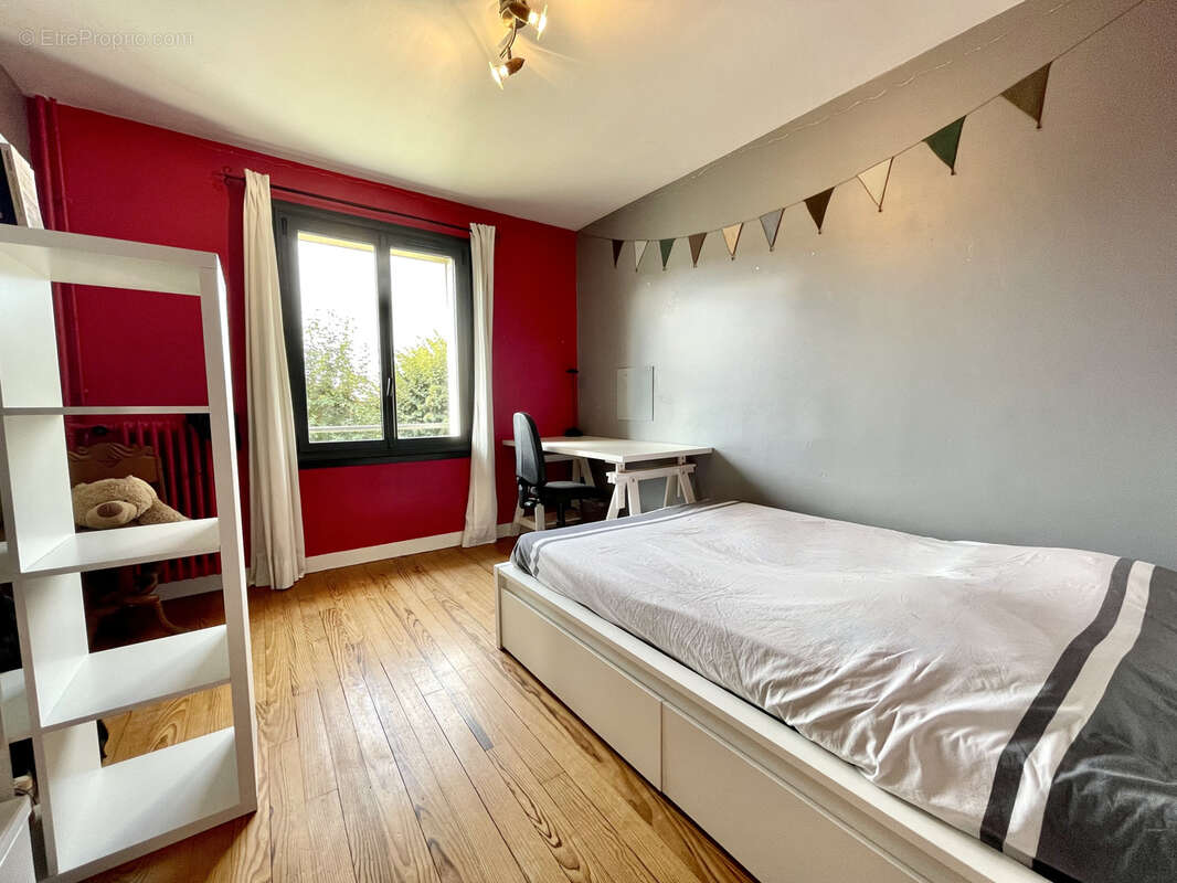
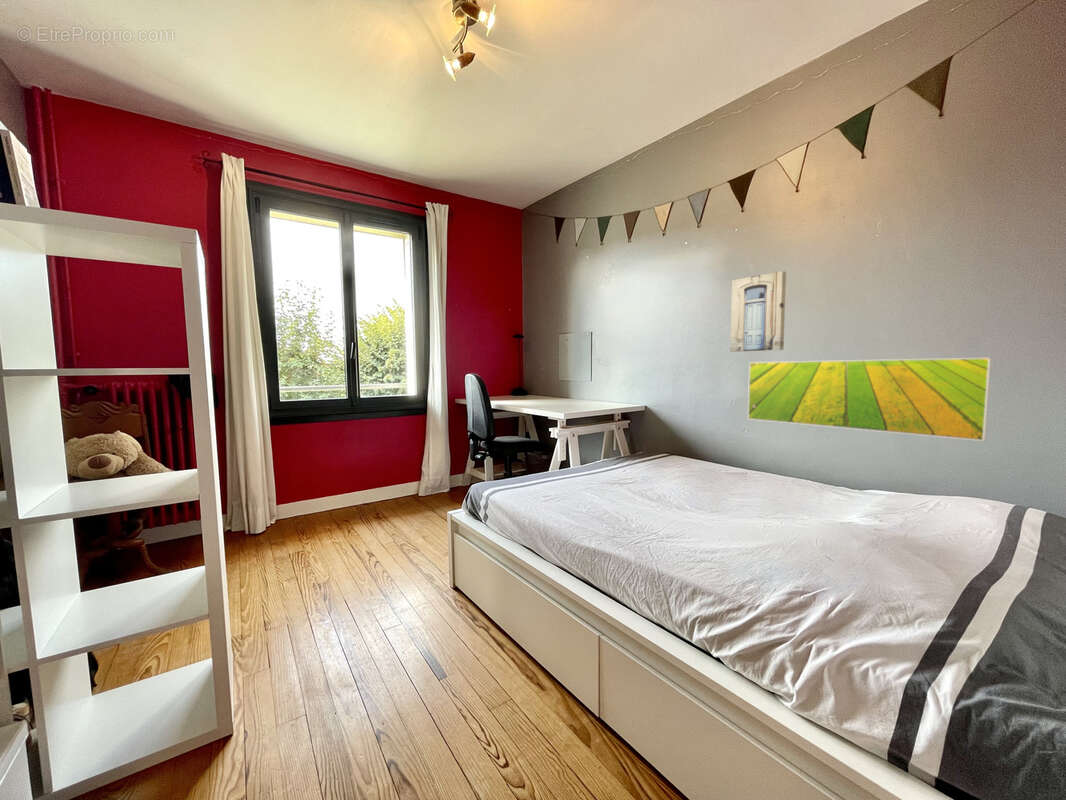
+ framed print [747,357,992,442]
+ wall art [729,270,787,353]
